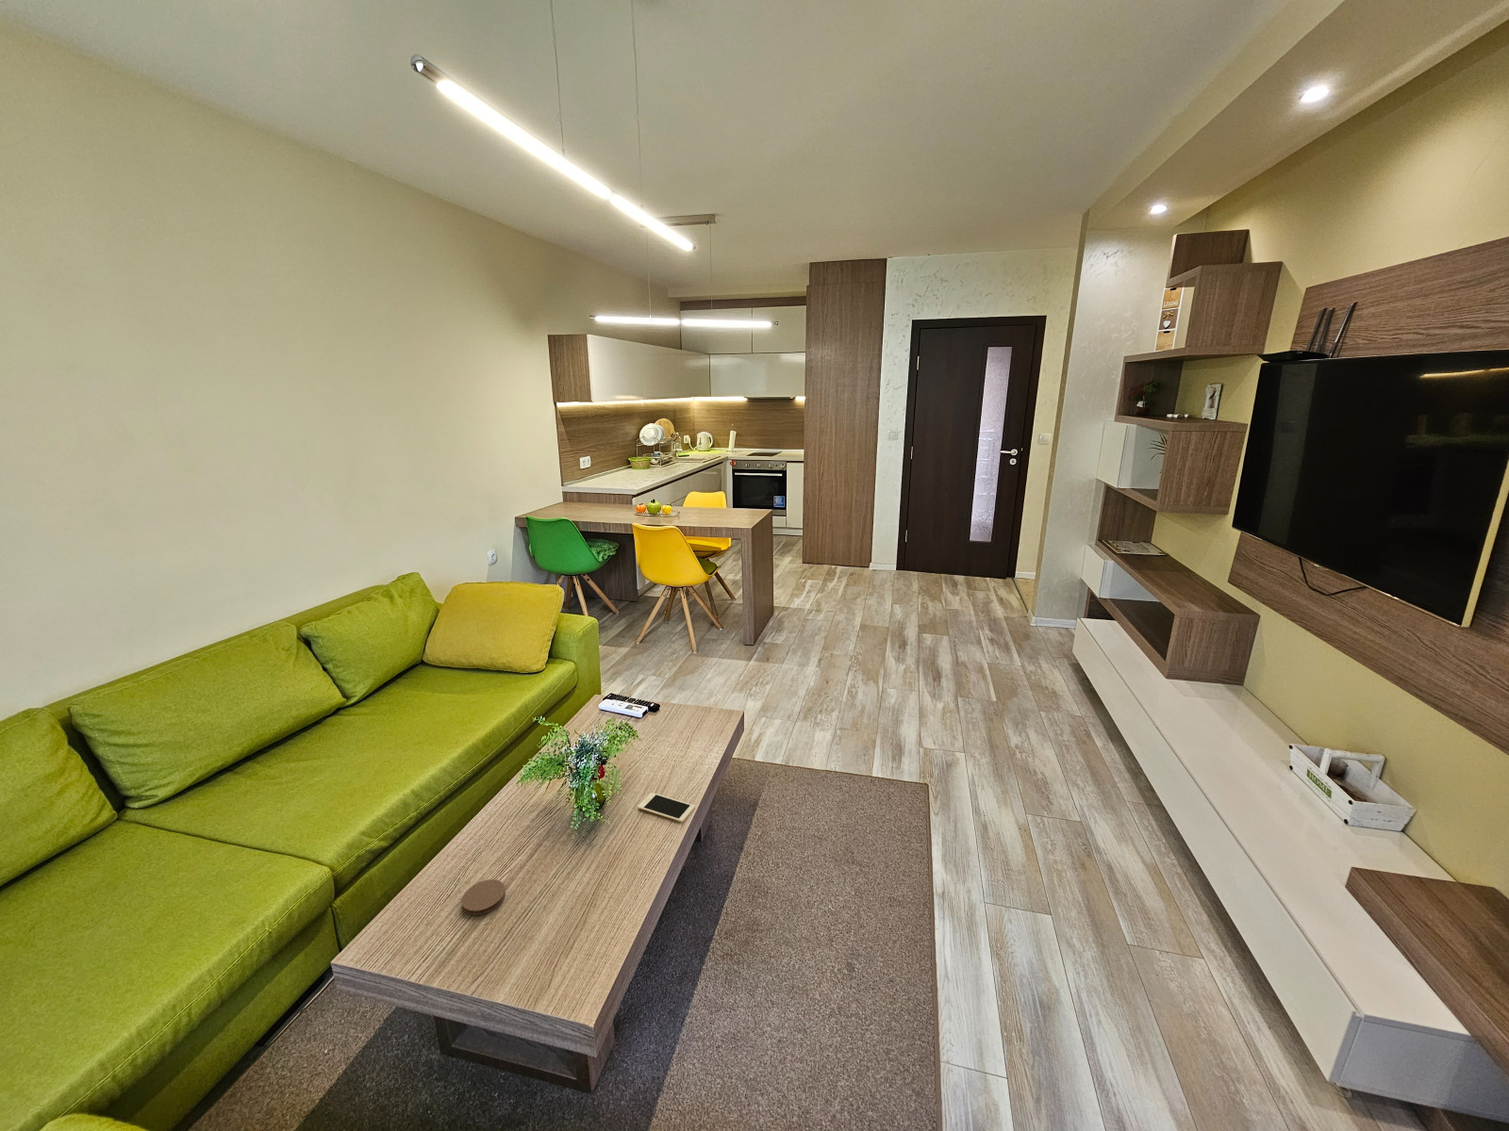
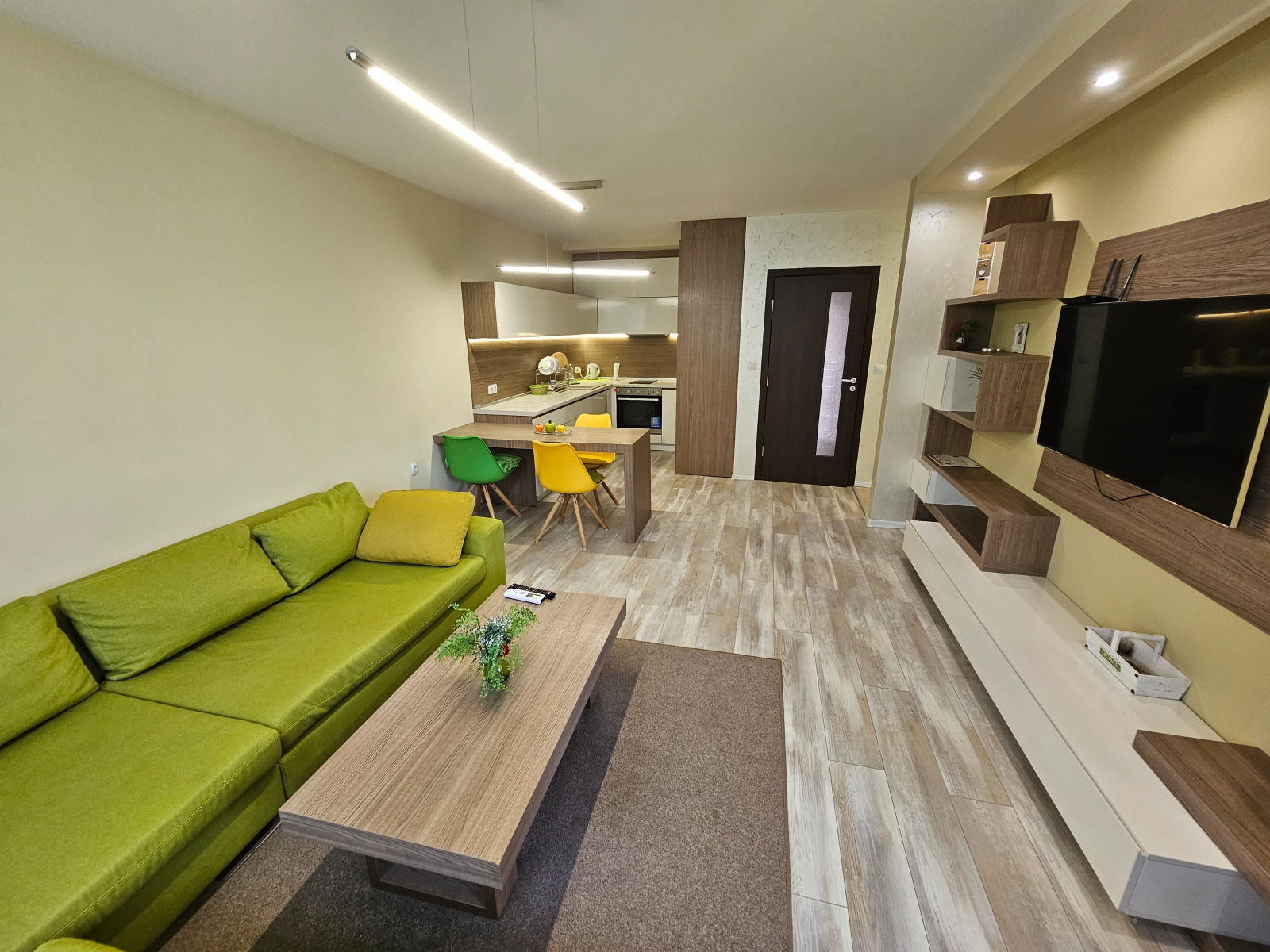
- coaster [460,878,506,916]
- cell phone [637,791,696,823]
